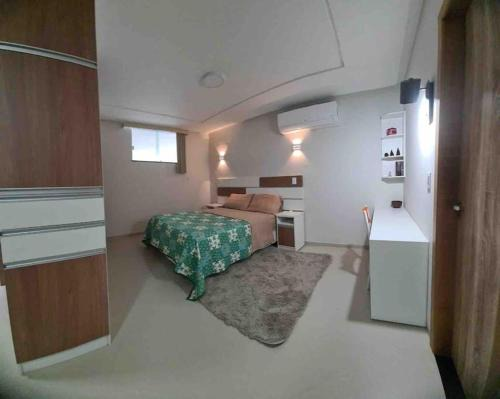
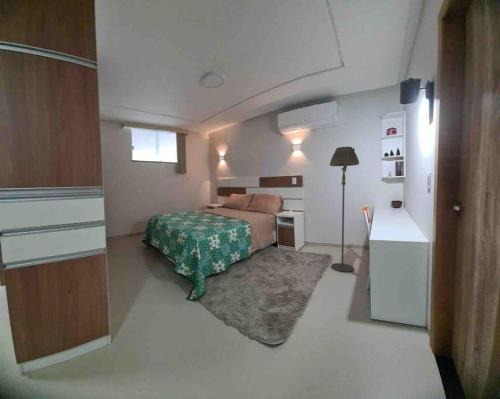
+ floor lamp [329,146,360,273]
